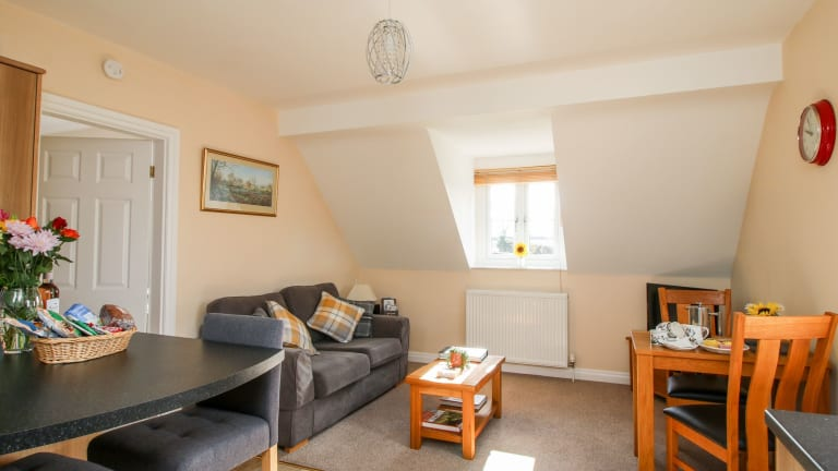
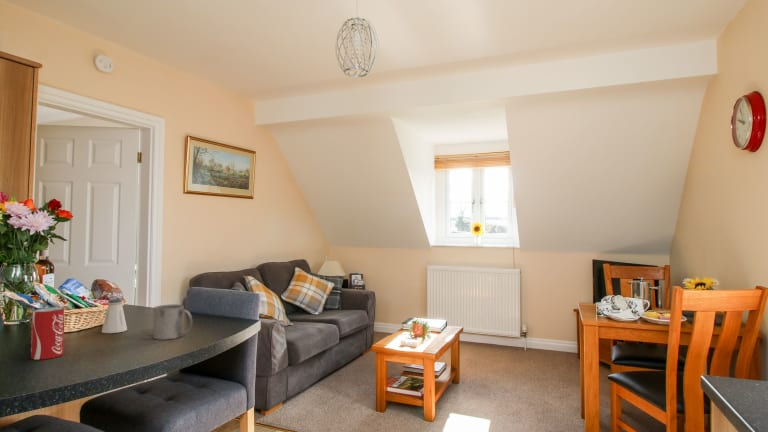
+ saltshaker [101,298,128,334]
+ beverage can [30,306,66,360]
+ mug [152,304,193,341]
